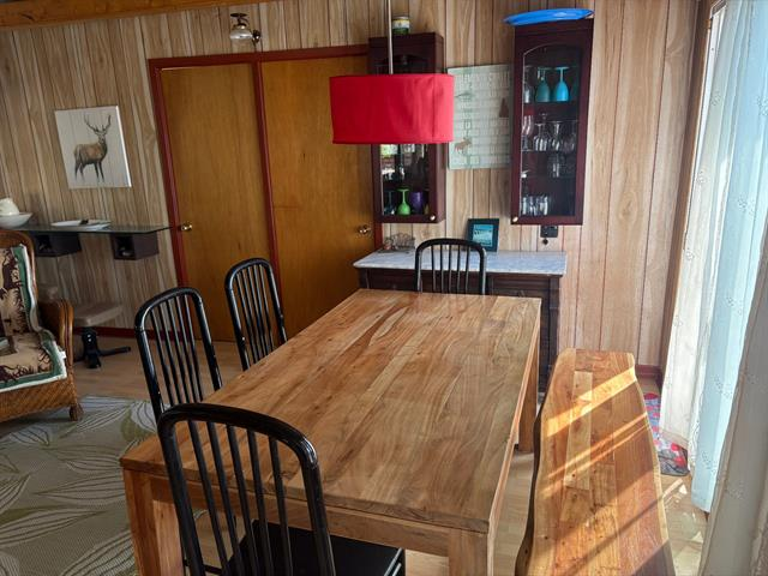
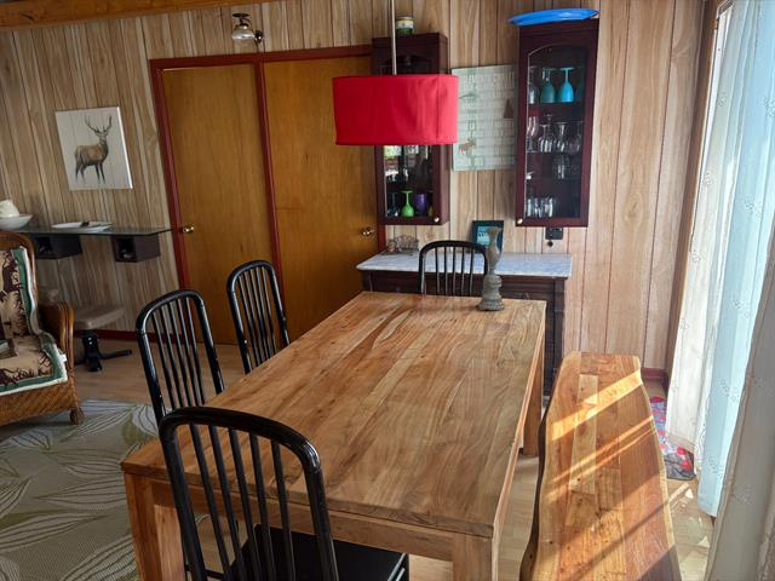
+ candlestick [476,226,506,311]
